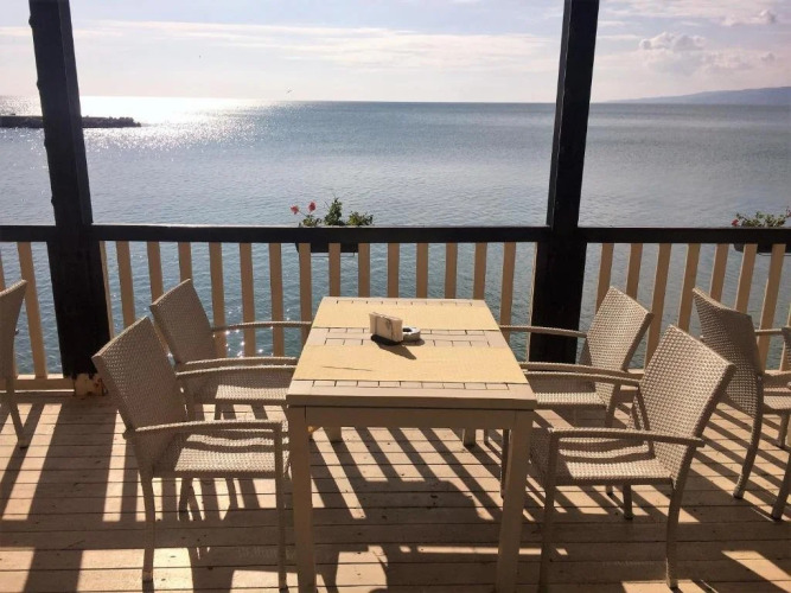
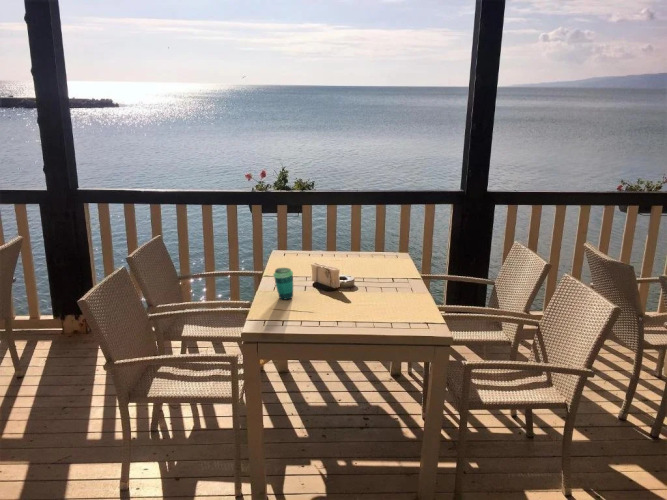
+ cup [272,267,294,301]
